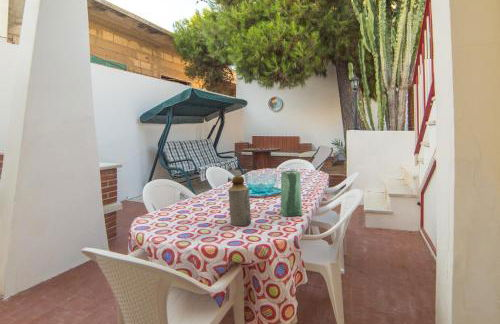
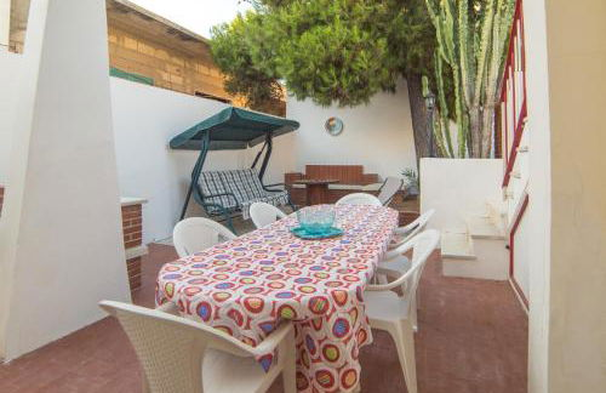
- bottle [228,175,252,227]
- vase [280,169,303,217]
